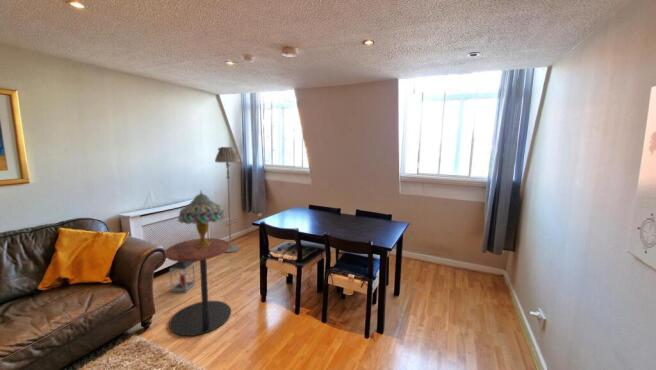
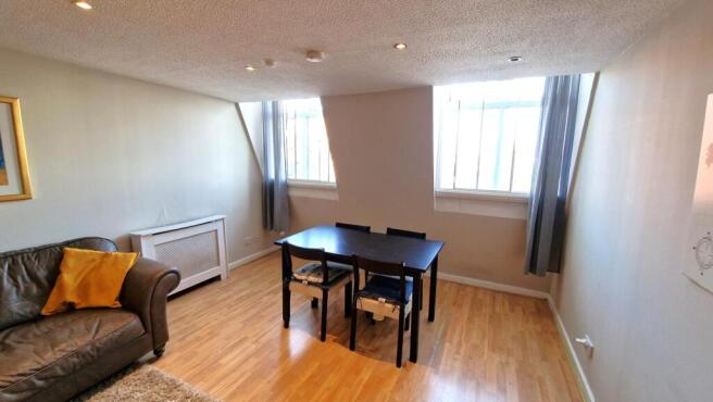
- floor lamp [214,146,241,254]
- lantern [169,261,196,294]
- side table [164,237,232,337]
- table lamp [177,190,226,247]
